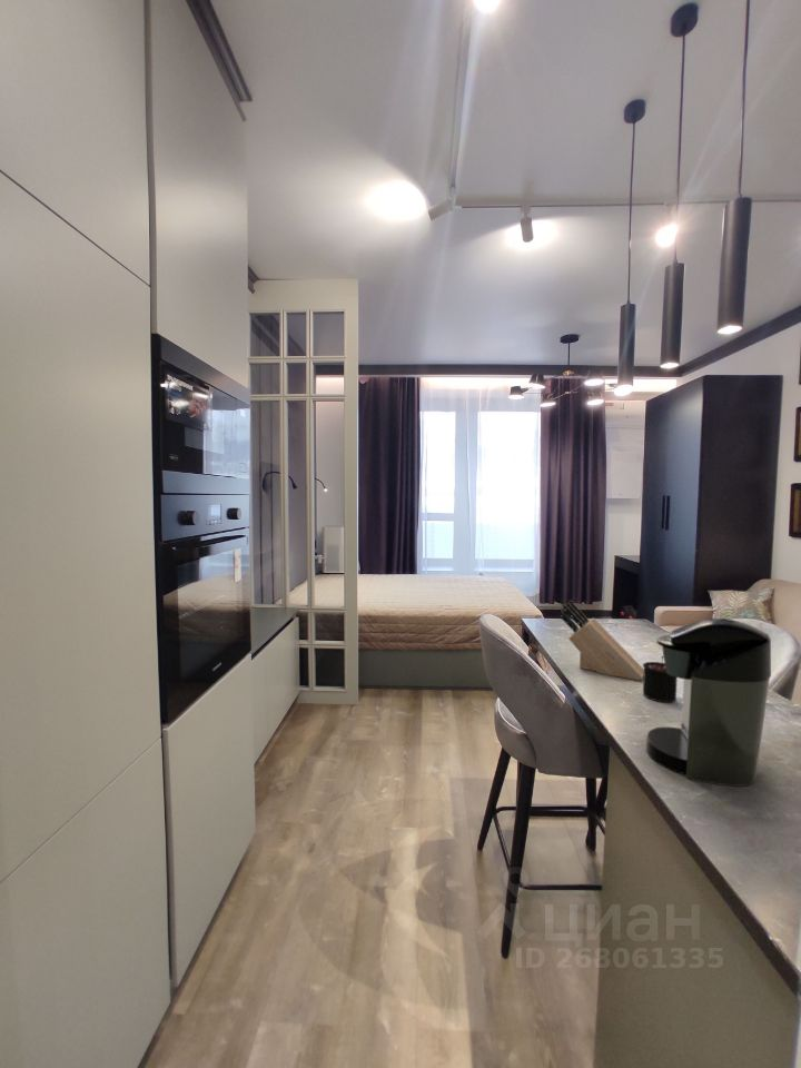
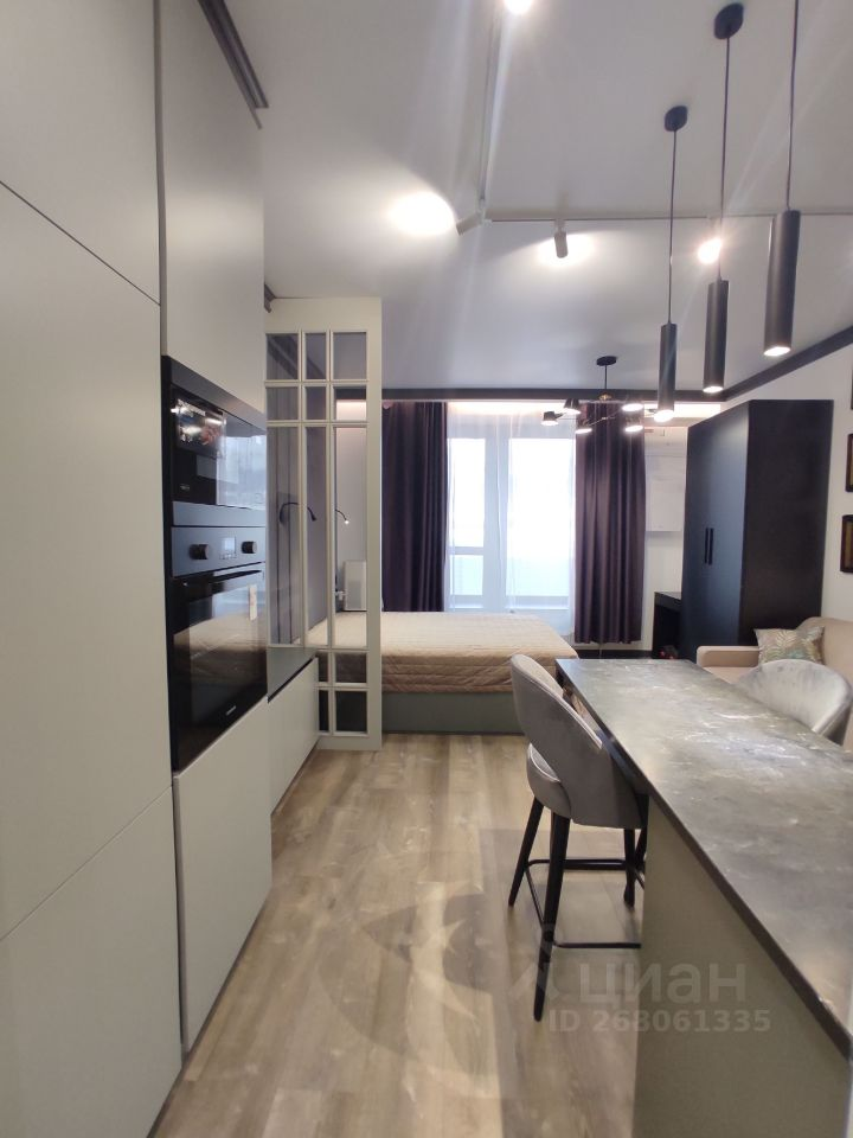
- knife block [558,600,644,682]
- coffee maker [645,617,772,788]
- candle [642,655,679,703]
